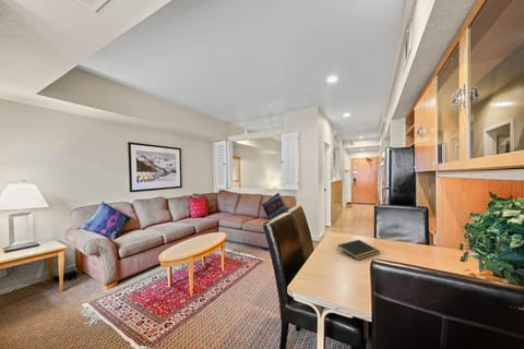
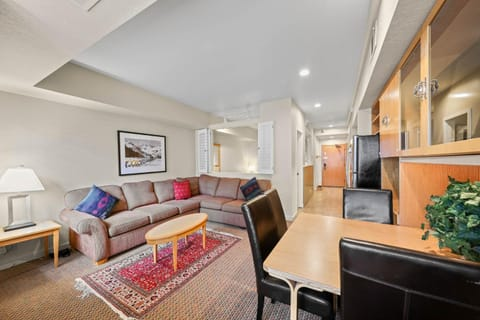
- notepad [336,239,381,261]
